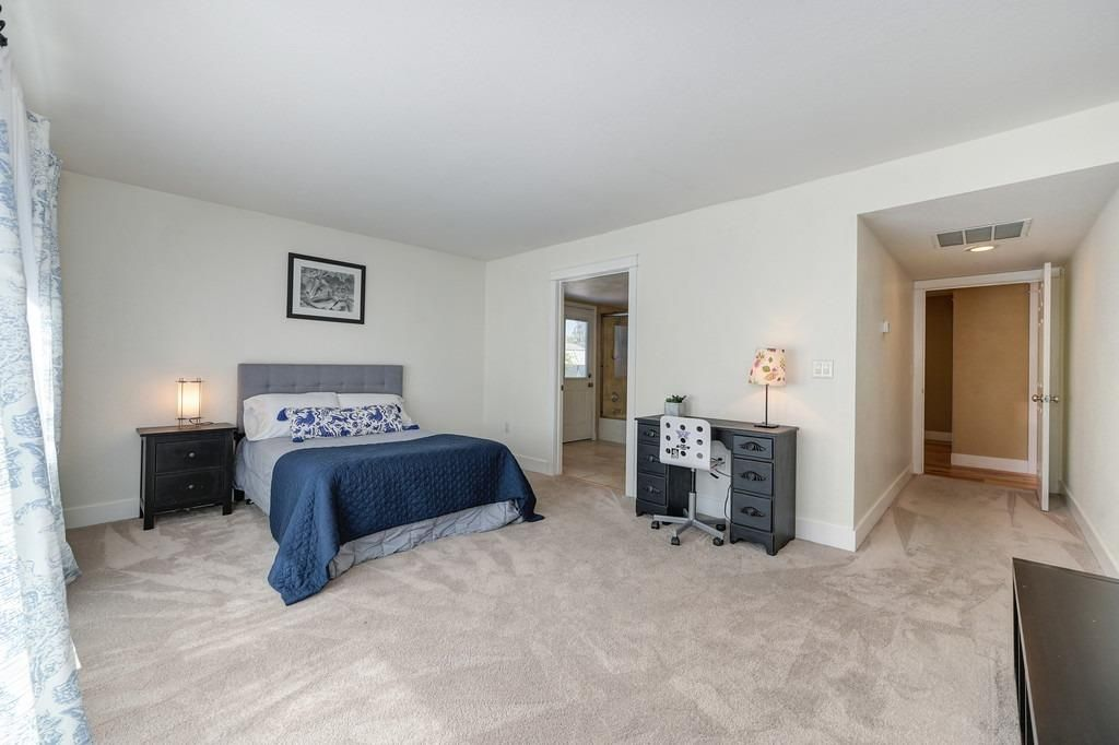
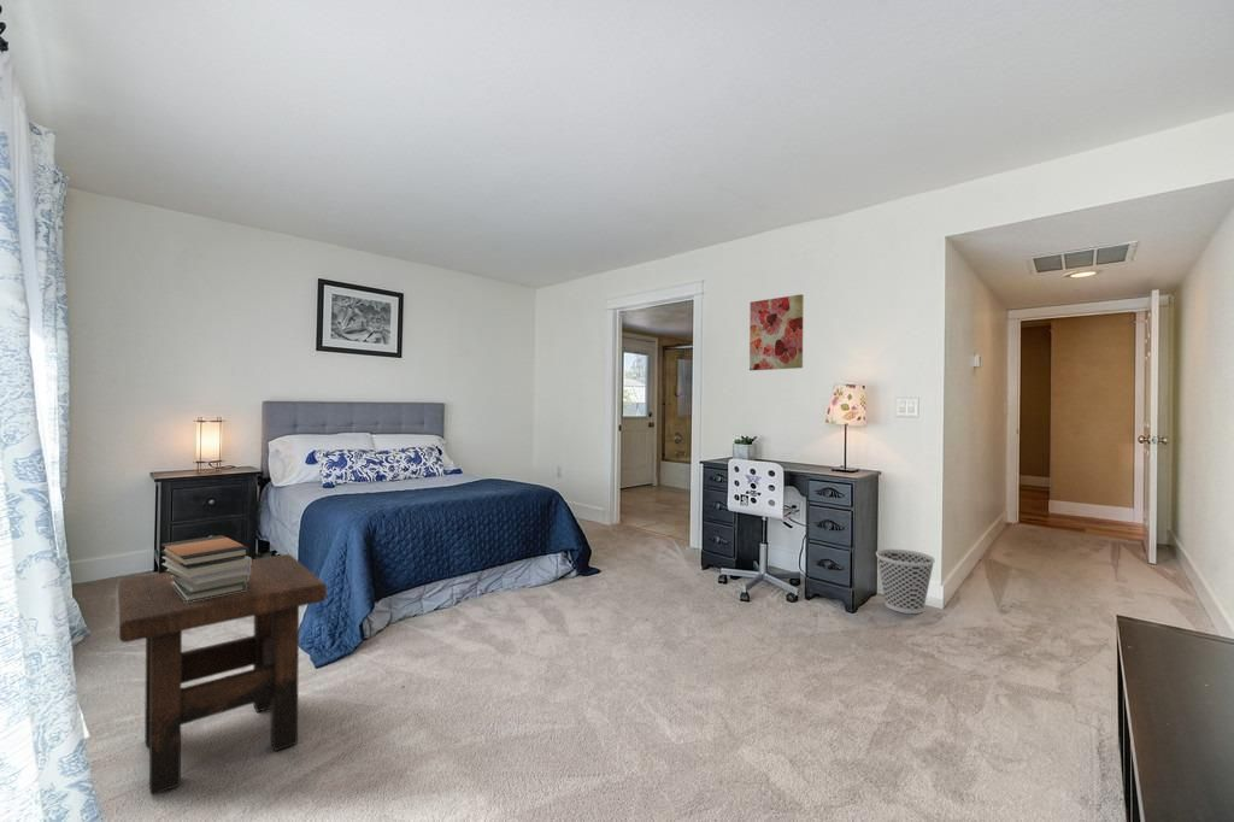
+ wastebasket [875,548,936,615]
+ wall art [748,293,805,371]
+ side table [117,553,328,795]
+ book stack [160,534,252,603]
